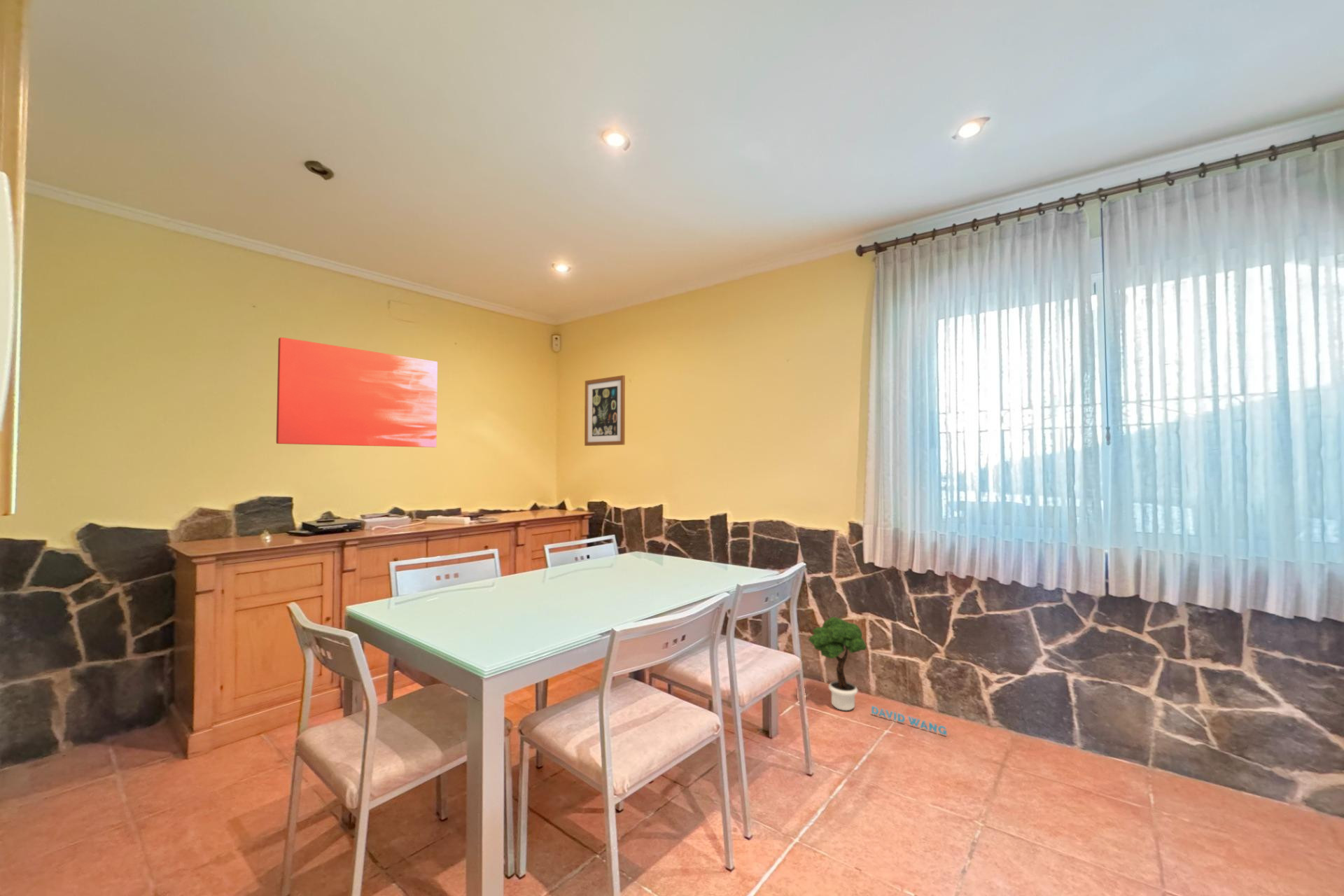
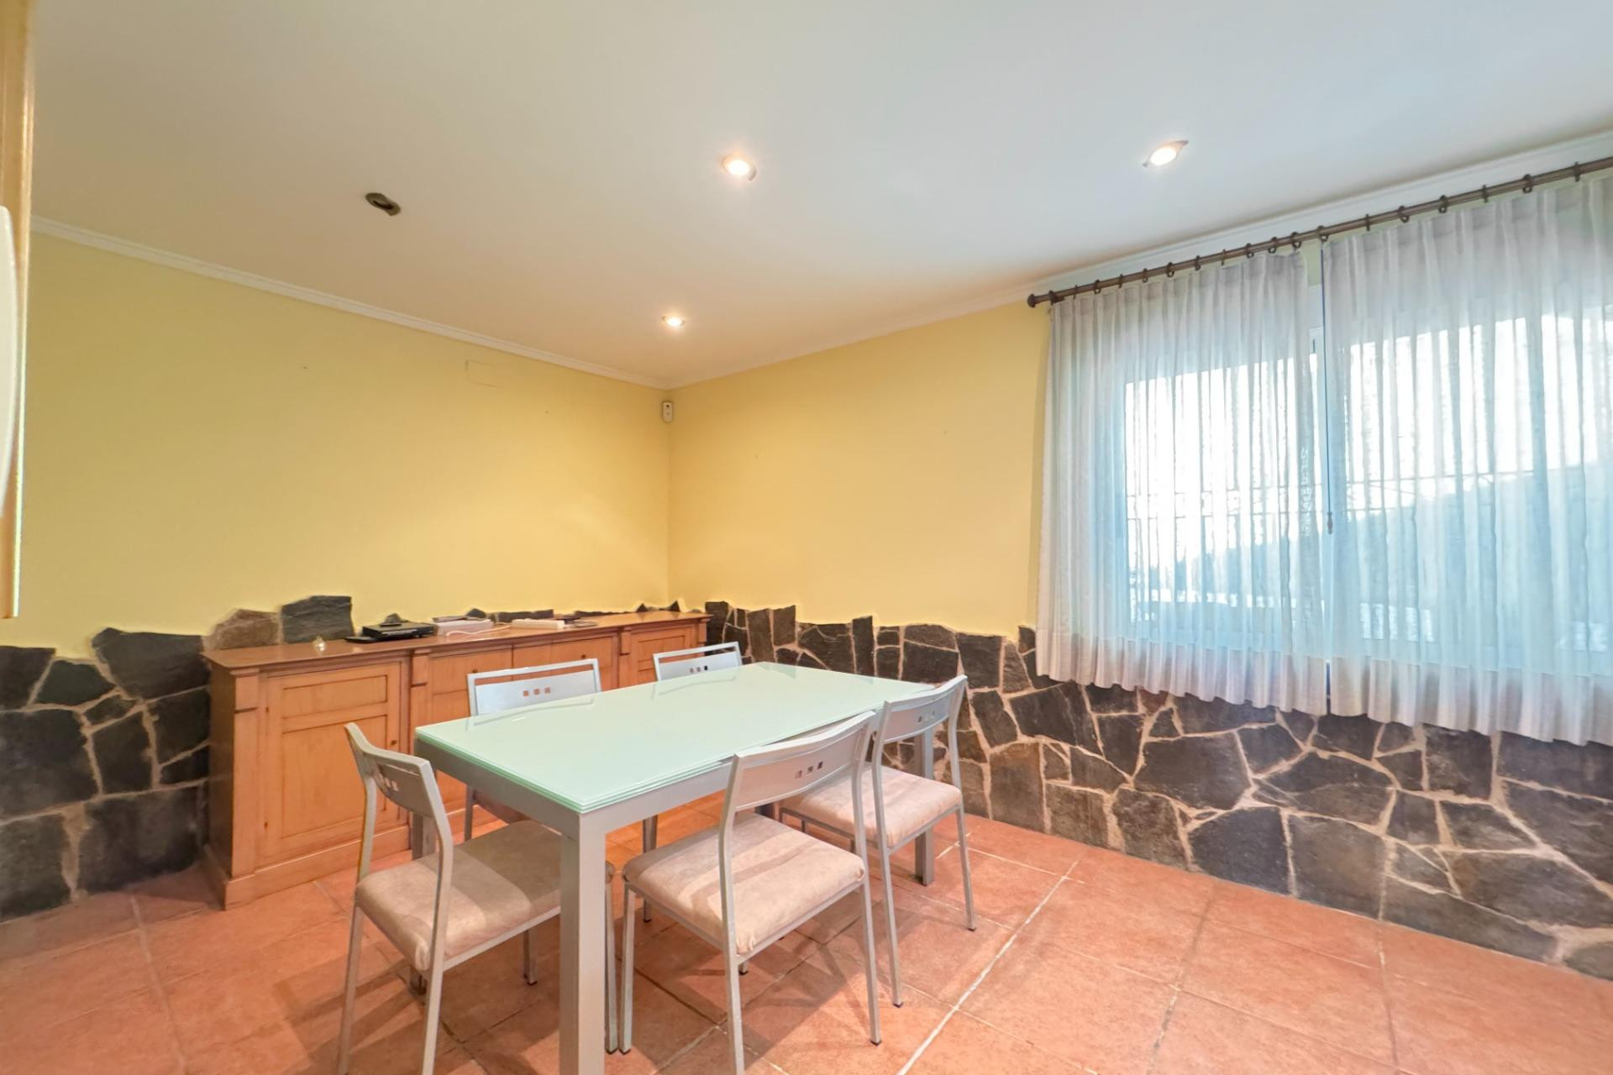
- potted tree [808,616,947,736]
- wall art [584,374,626,447]
- wall art [276,337,438,448]
